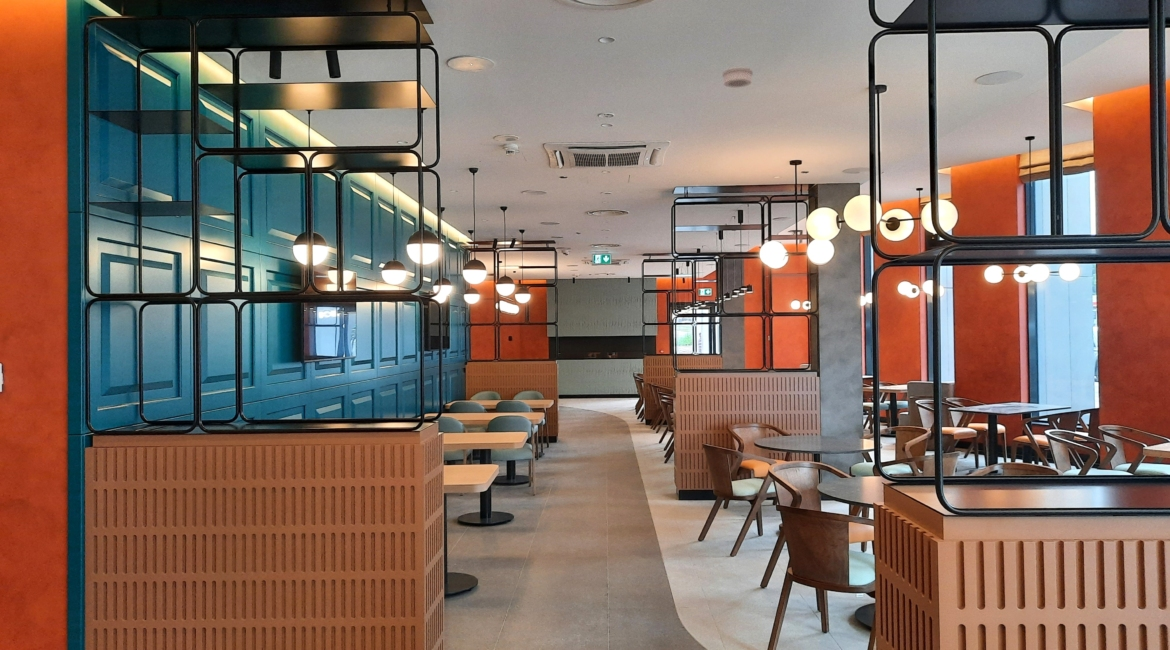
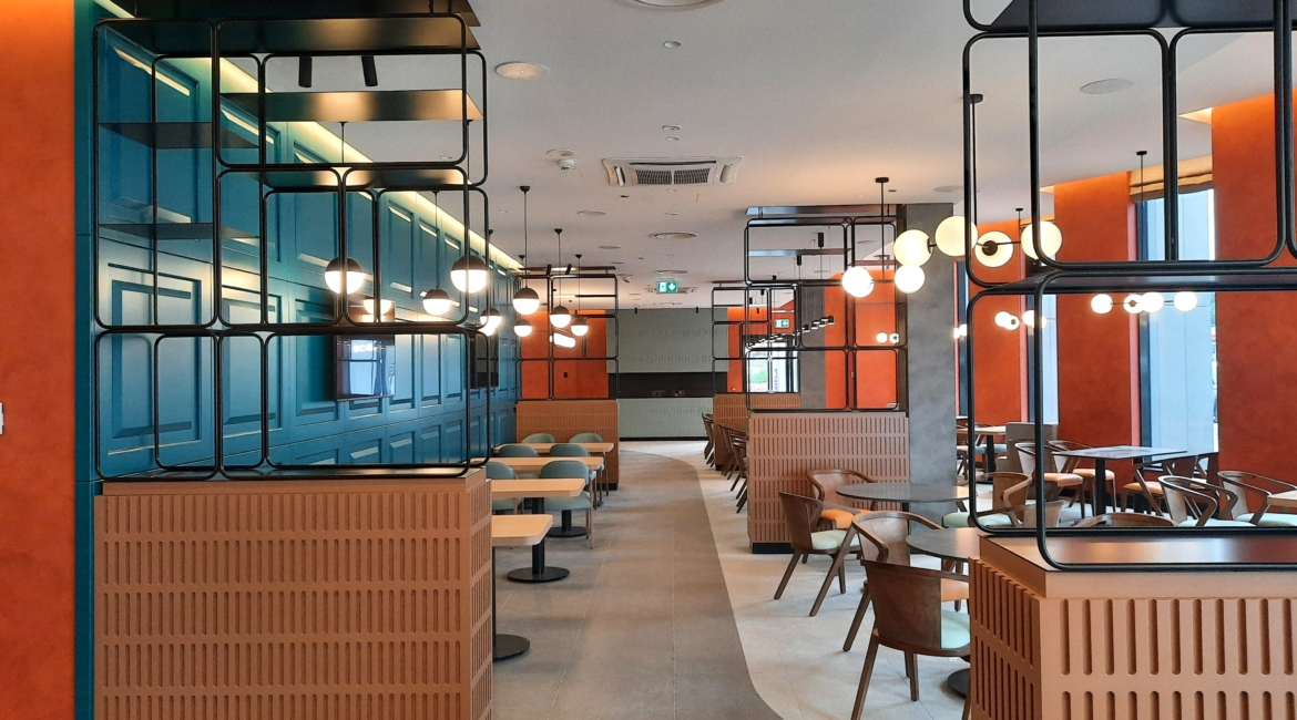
- smoke detector [722,65,754,88]
